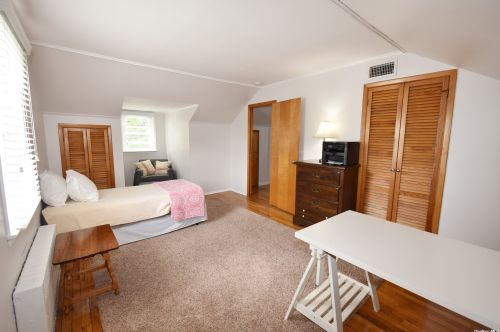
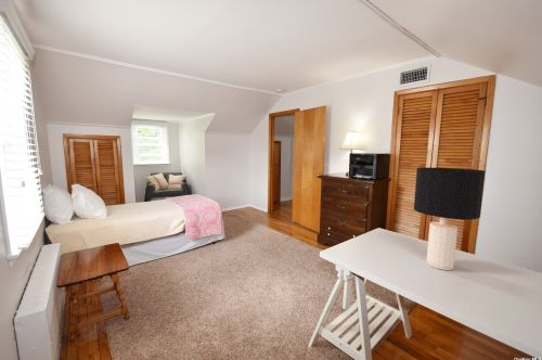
+ desk lamp [413,167,487,271]
